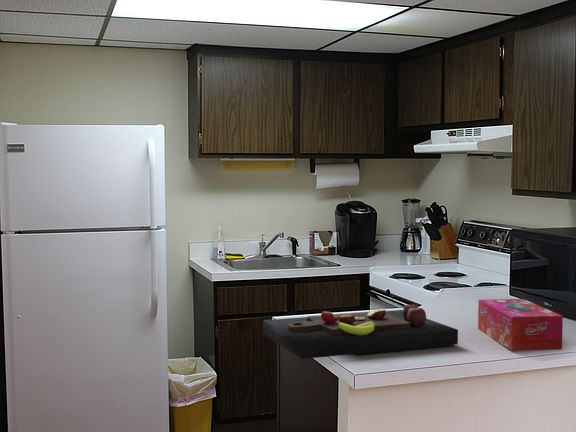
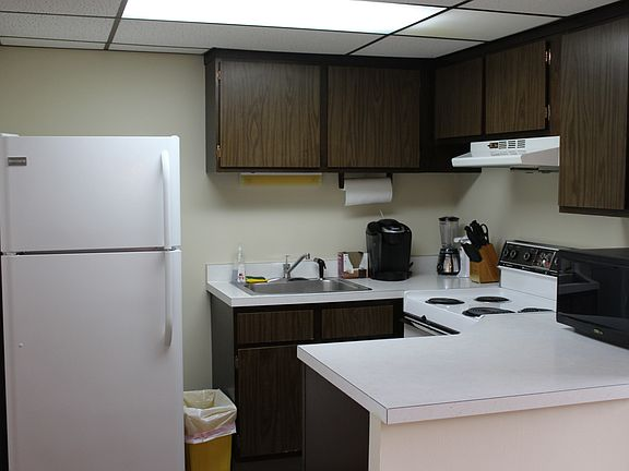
- tissue box [477,298,564,352]
- cutting board [262,303,459,360]
